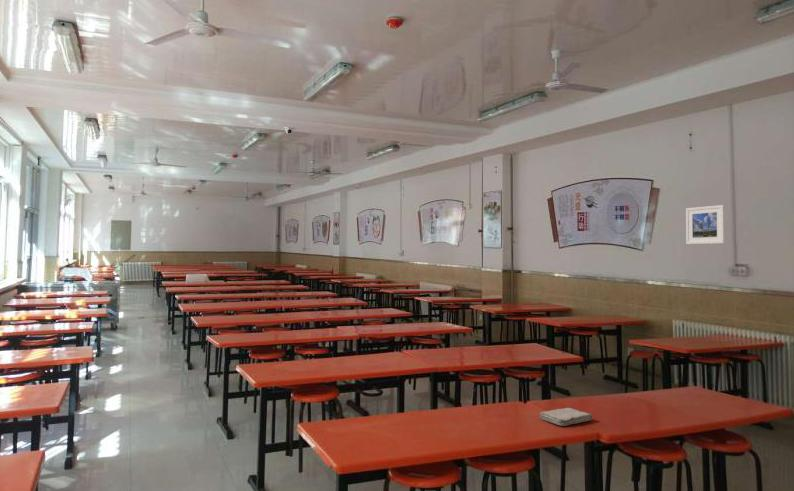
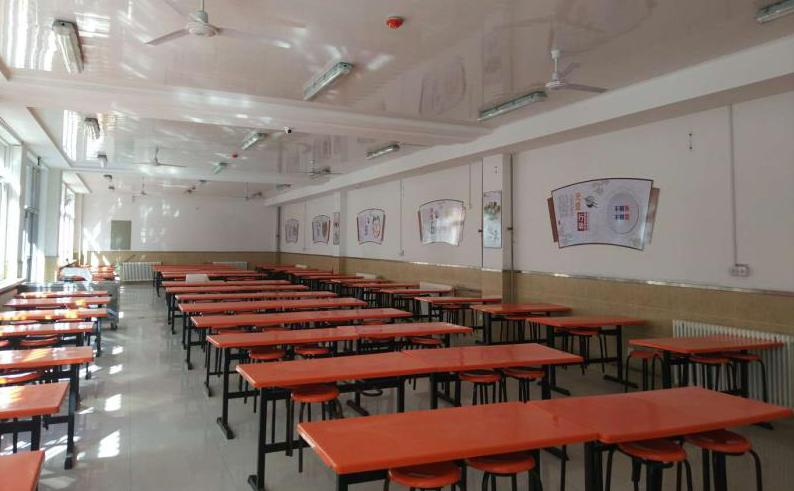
- washcloth [539,407,594,427]
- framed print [685,204,726,245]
